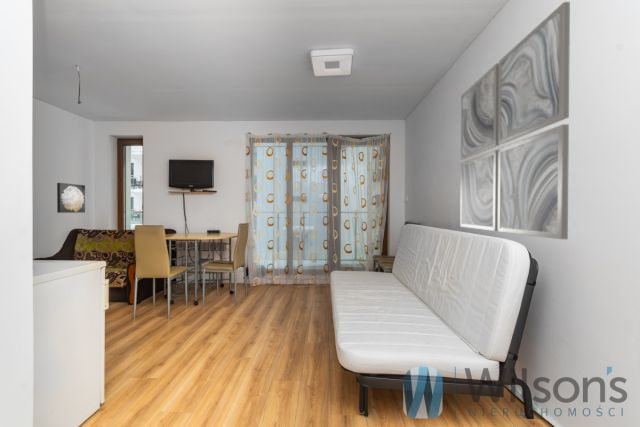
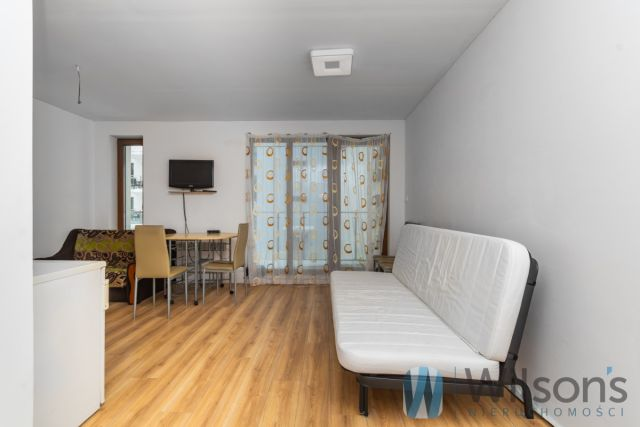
- wall art [56,182,86,214]
- wall art [459,1,571,240]
